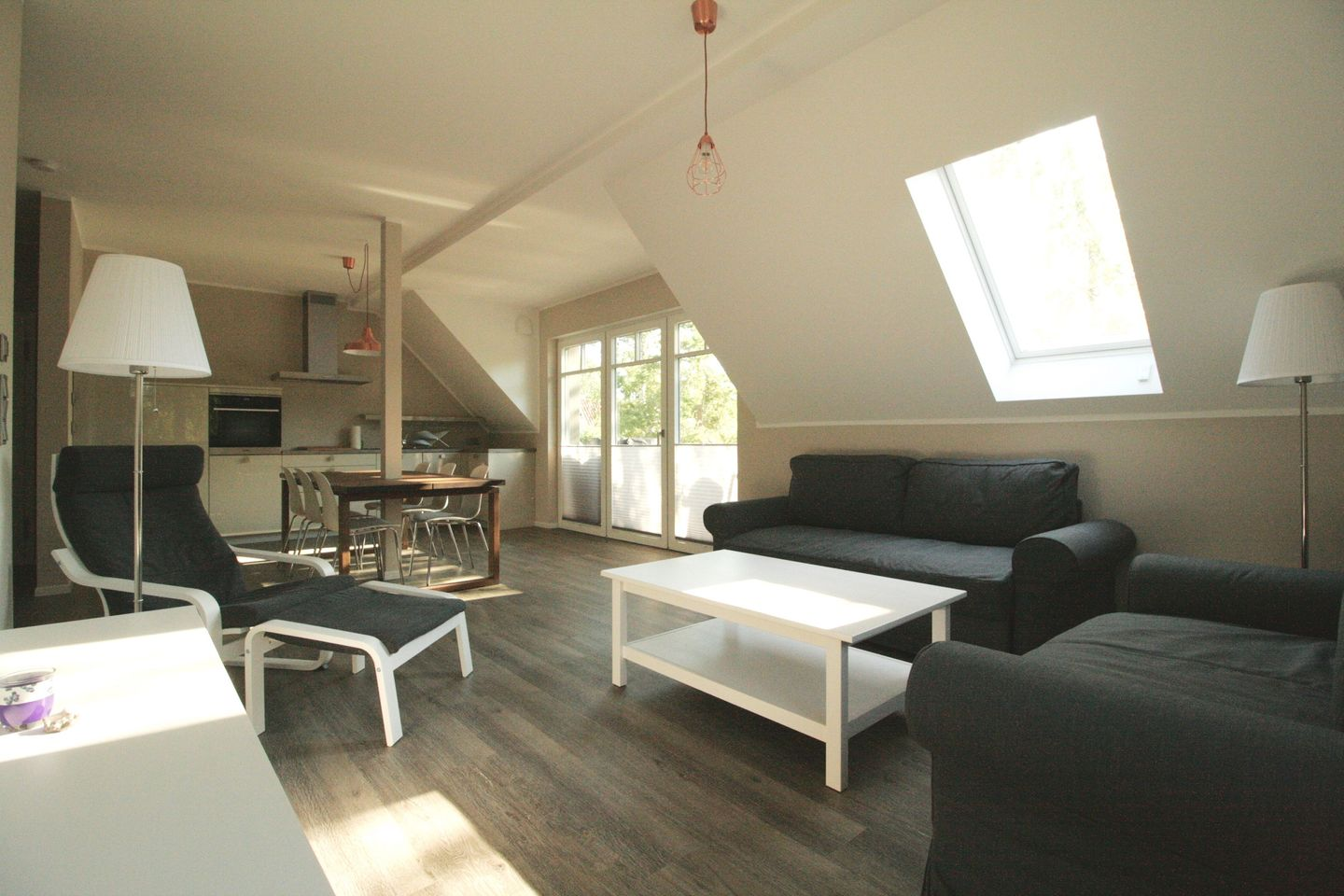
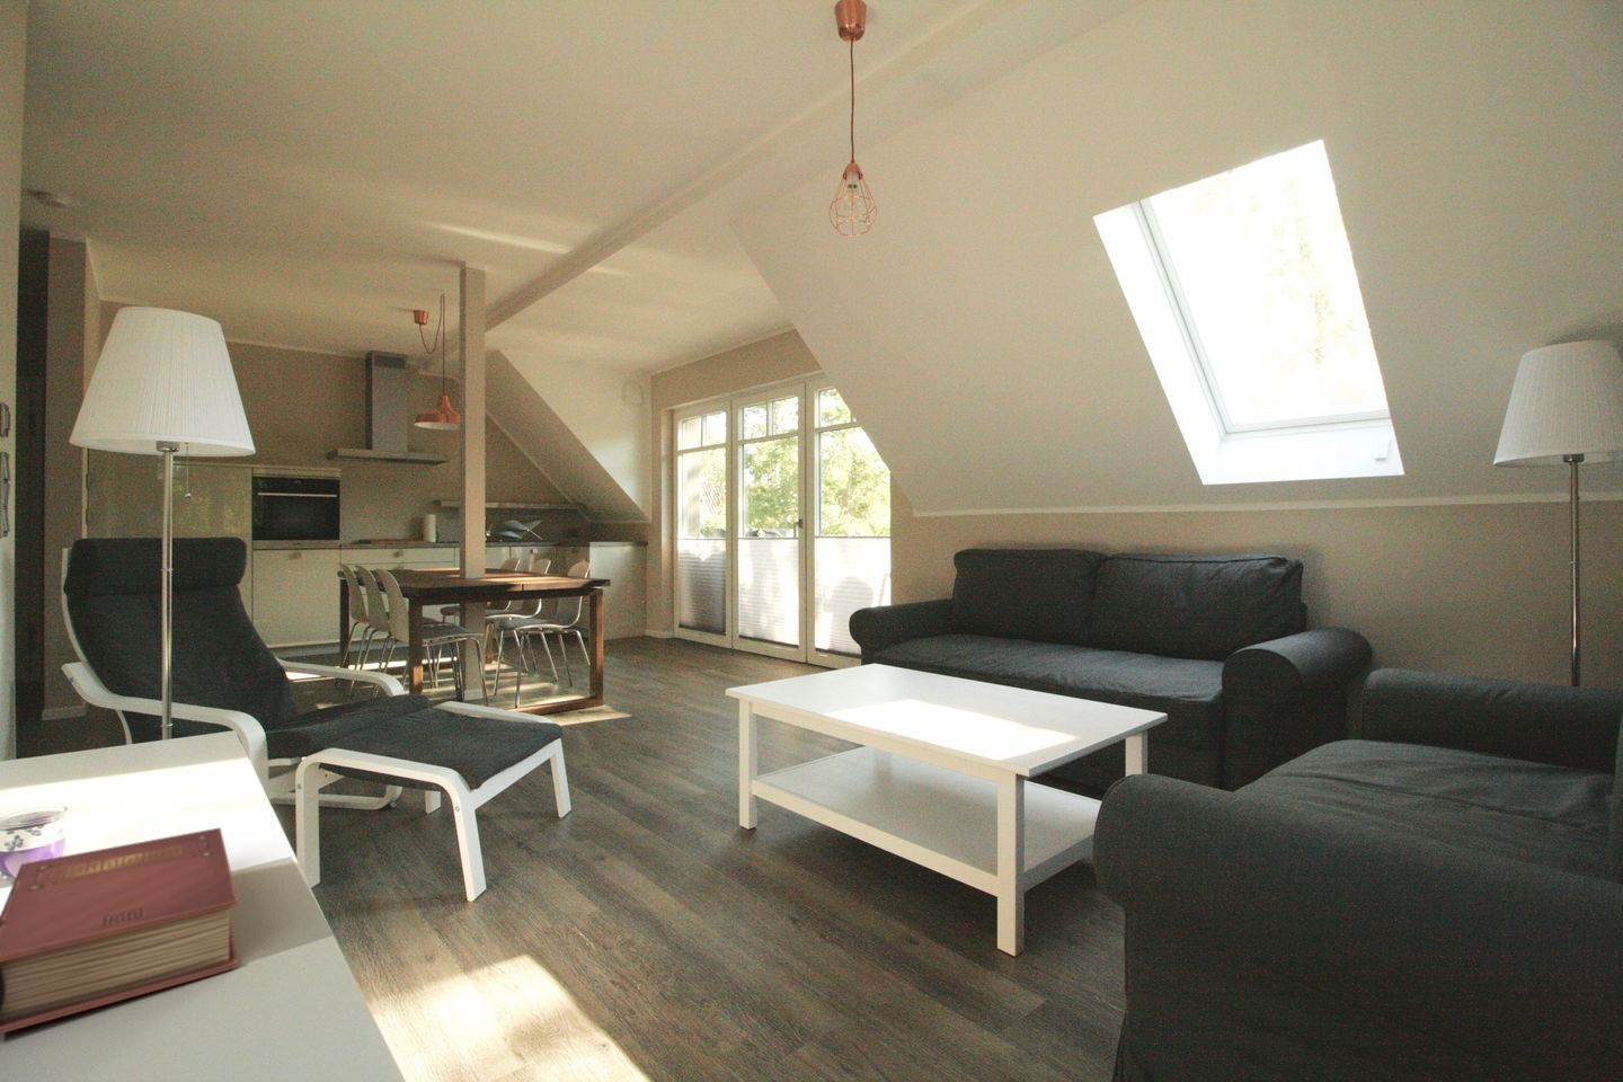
+ book [0,826,239,1035]
